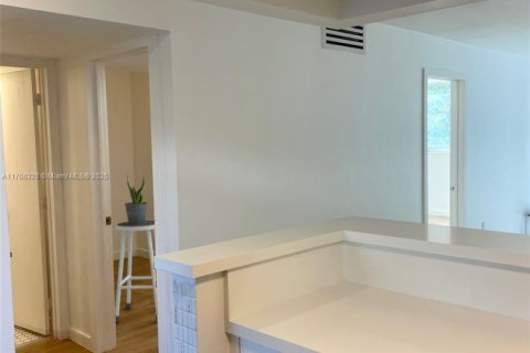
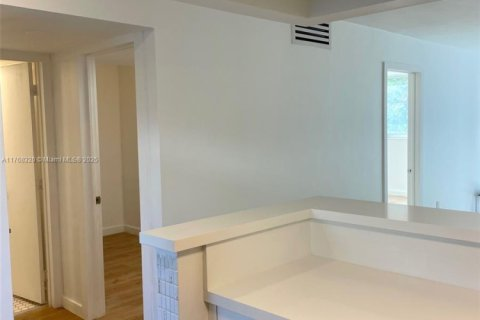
- stool [114,218,158,323]
- potted plant [124,173,148,225]
